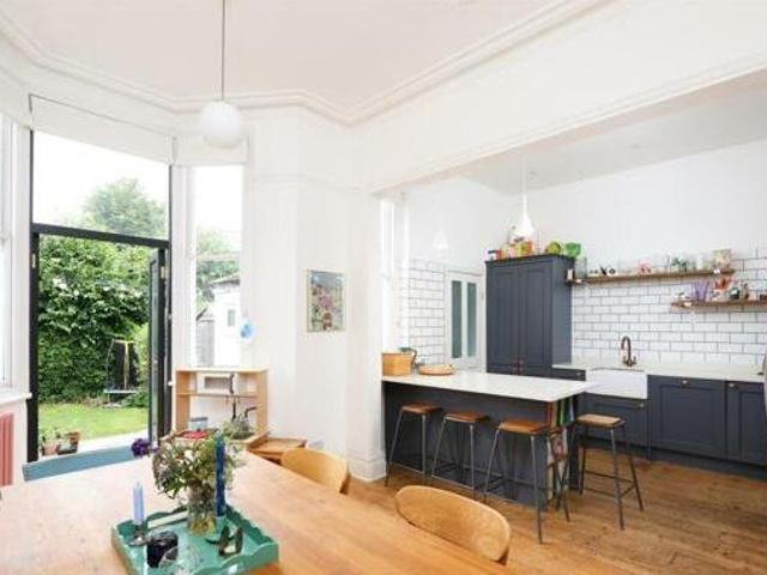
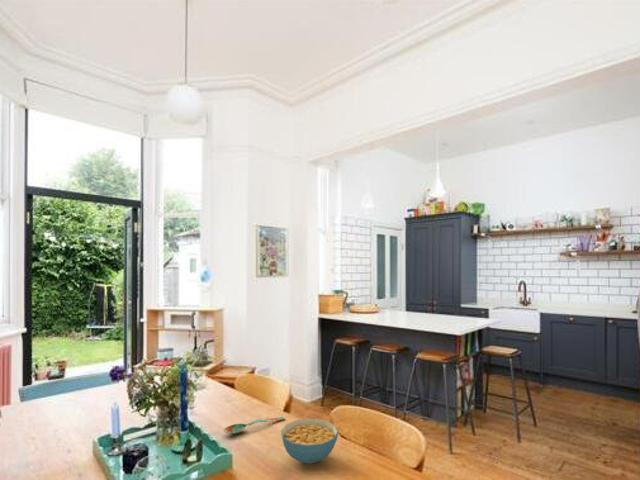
+ cereal bowl [280,417,339,465]
+ spoon [223,416,286,435]
